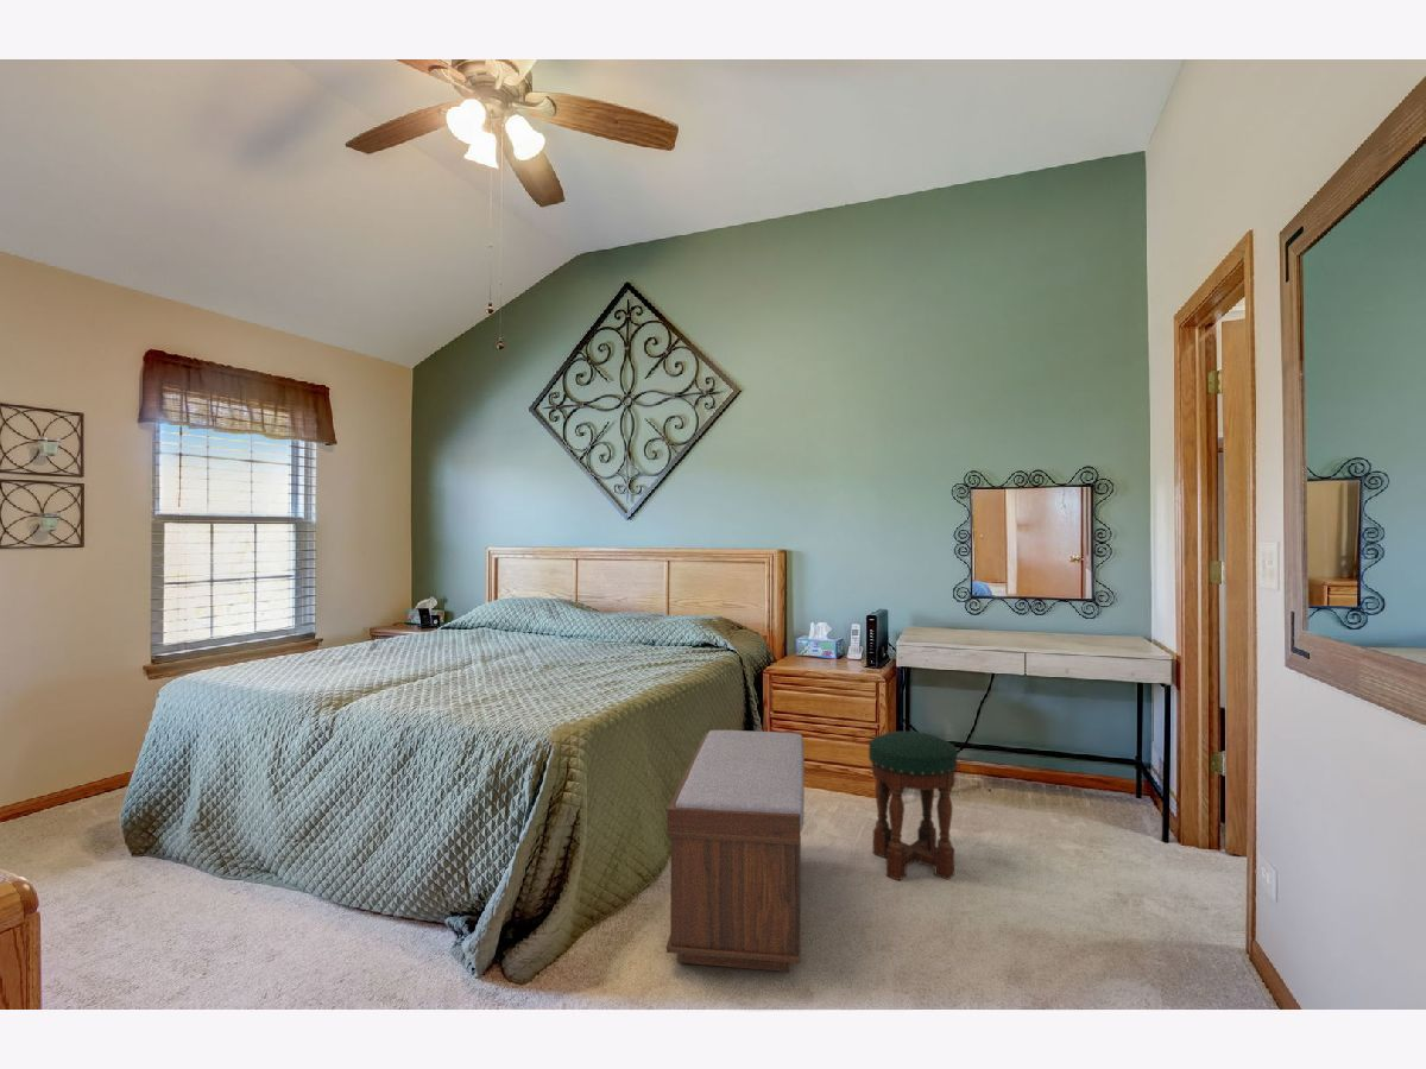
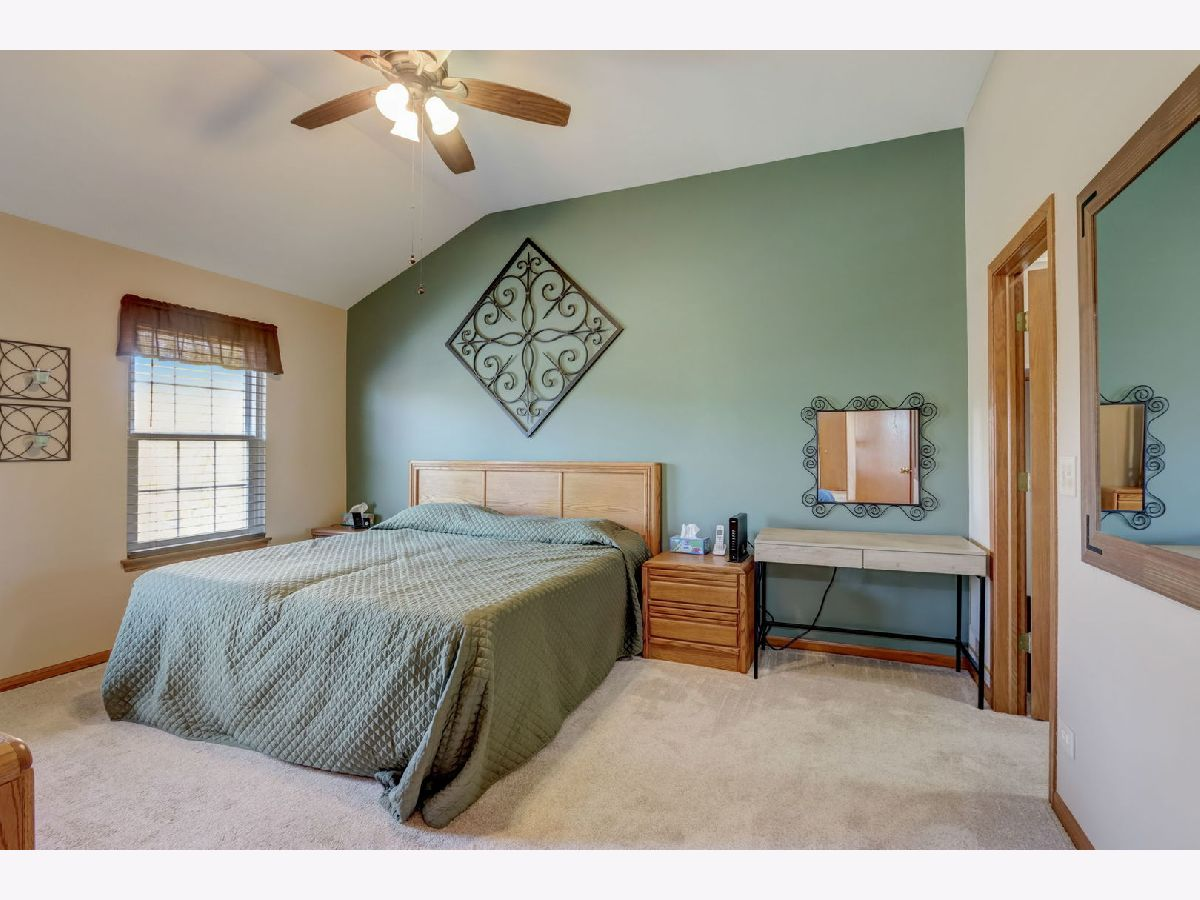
- stool [867,730,958,881]
- bench [665,729,806,973]
